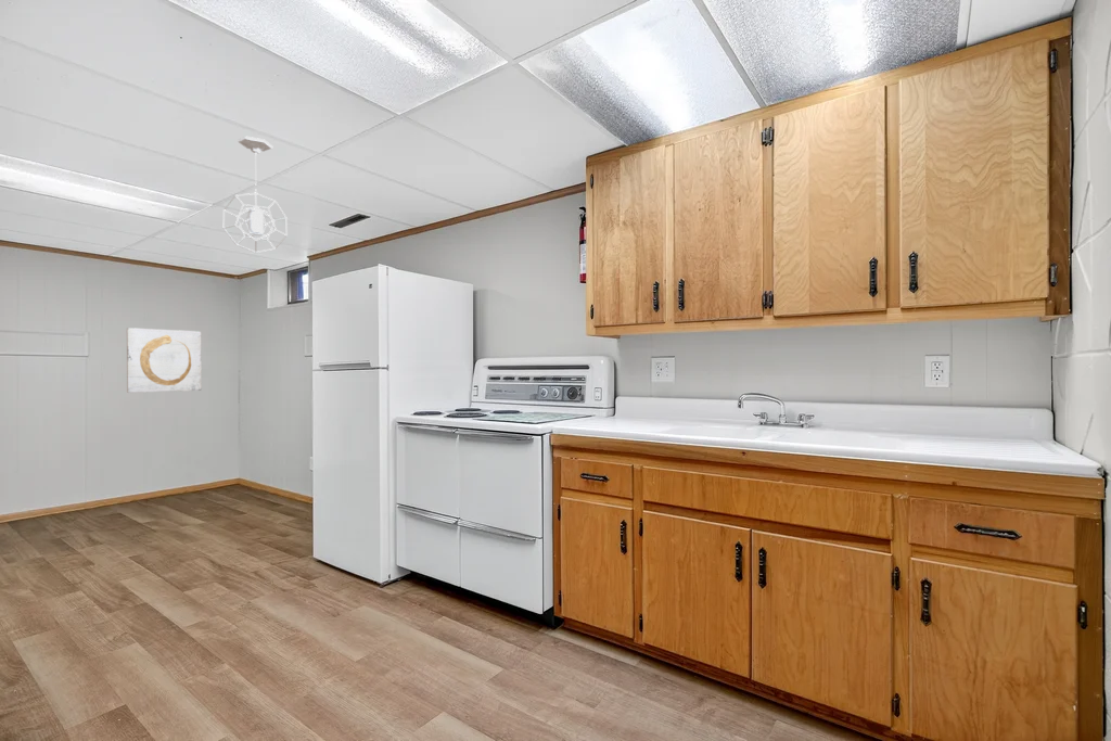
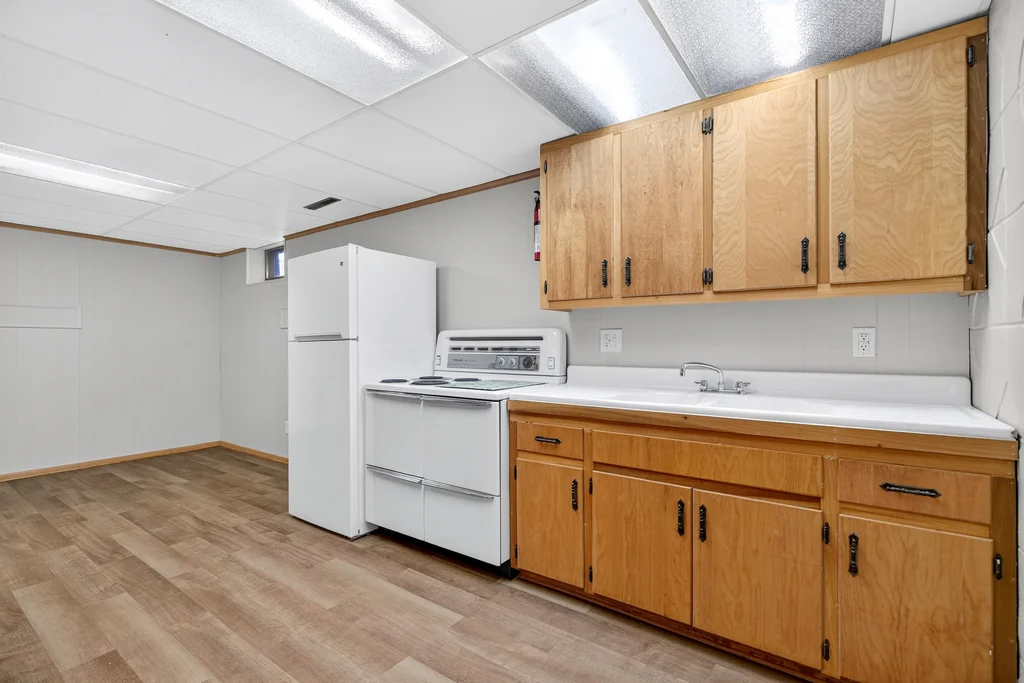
- wall art [126,327,202,394]
- pendant light [222,136,289,254]
